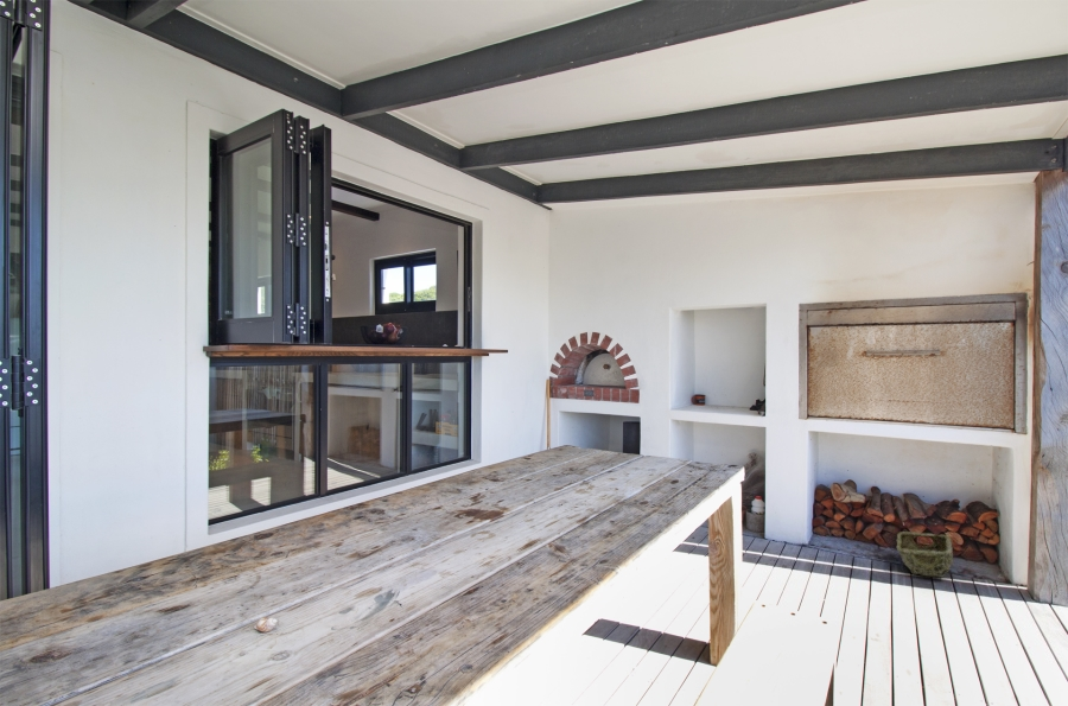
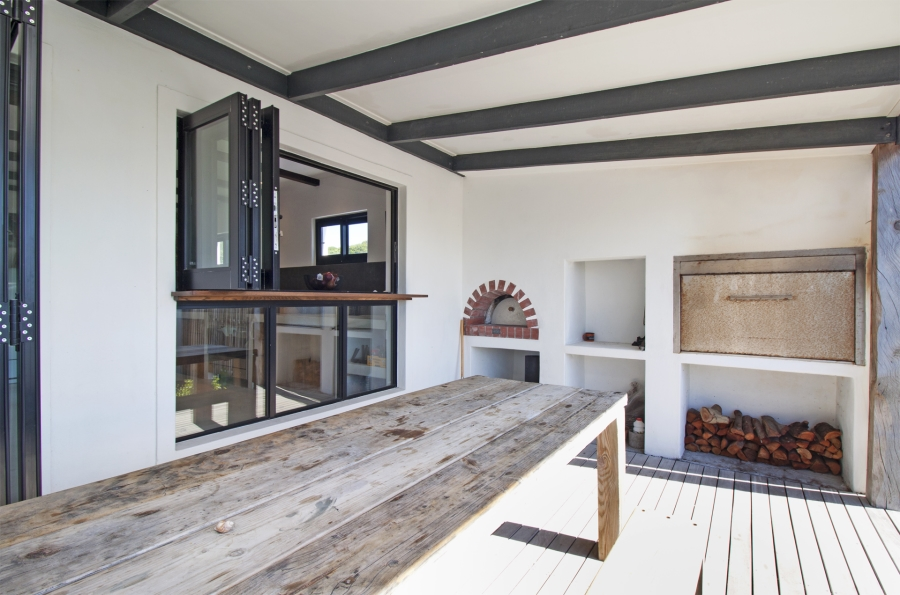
- woven basket [895,530,954,578]
